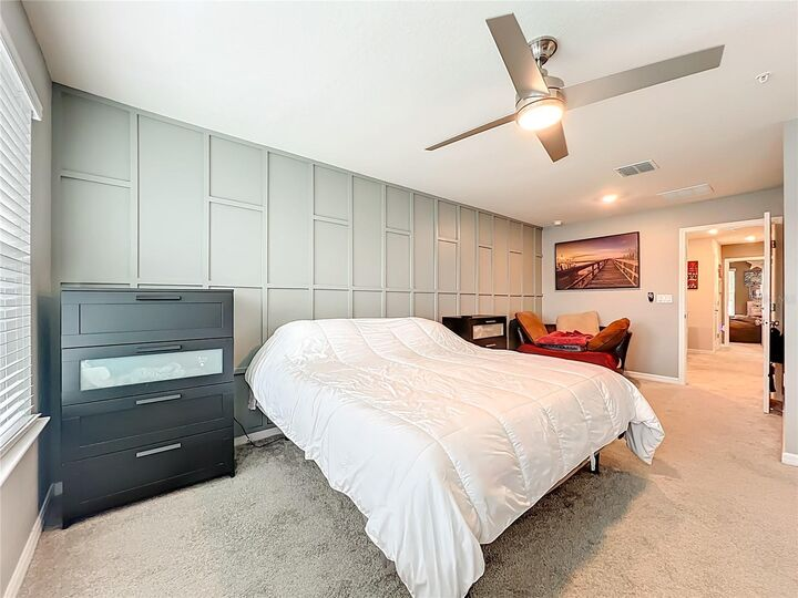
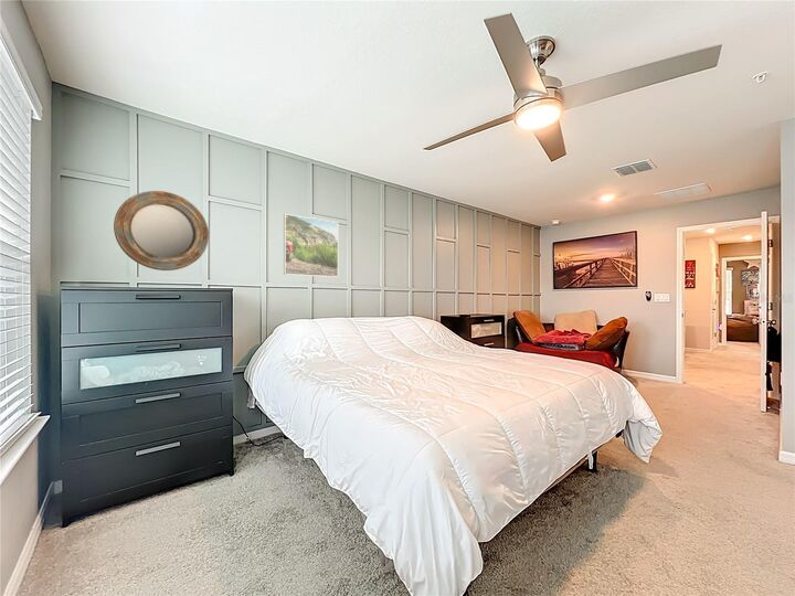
+ home mirror [113,190,210,272]
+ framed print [283,213,339,278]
